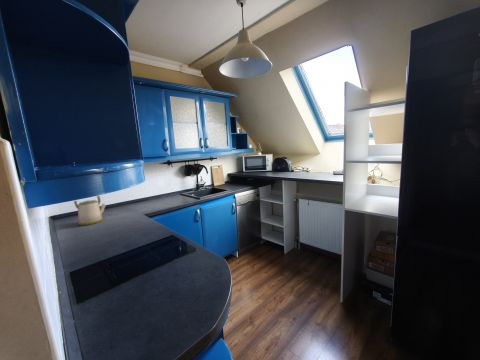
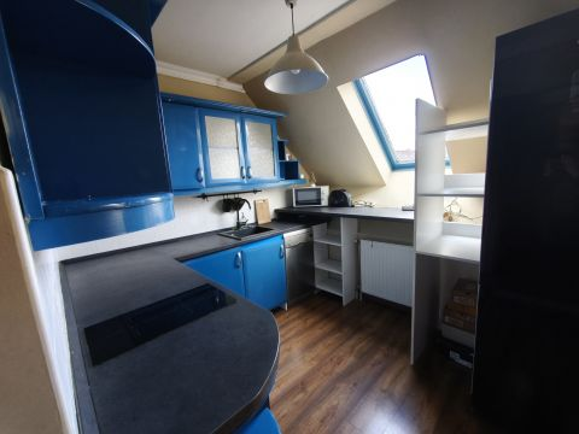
- kettle [73,195,107,226]
